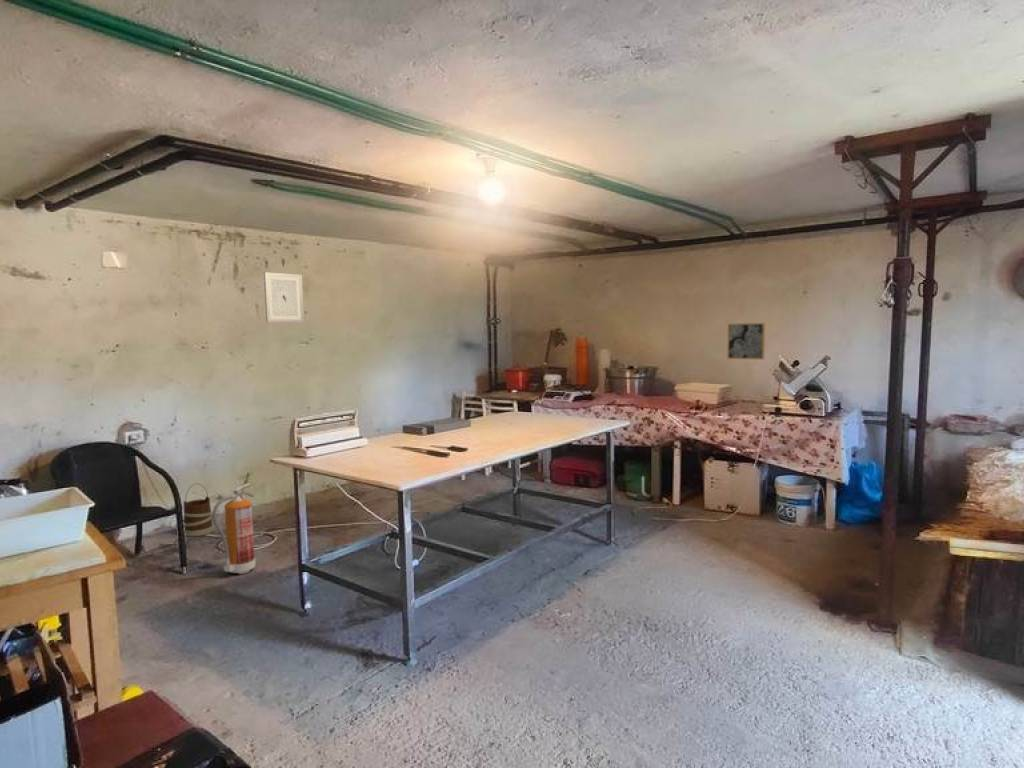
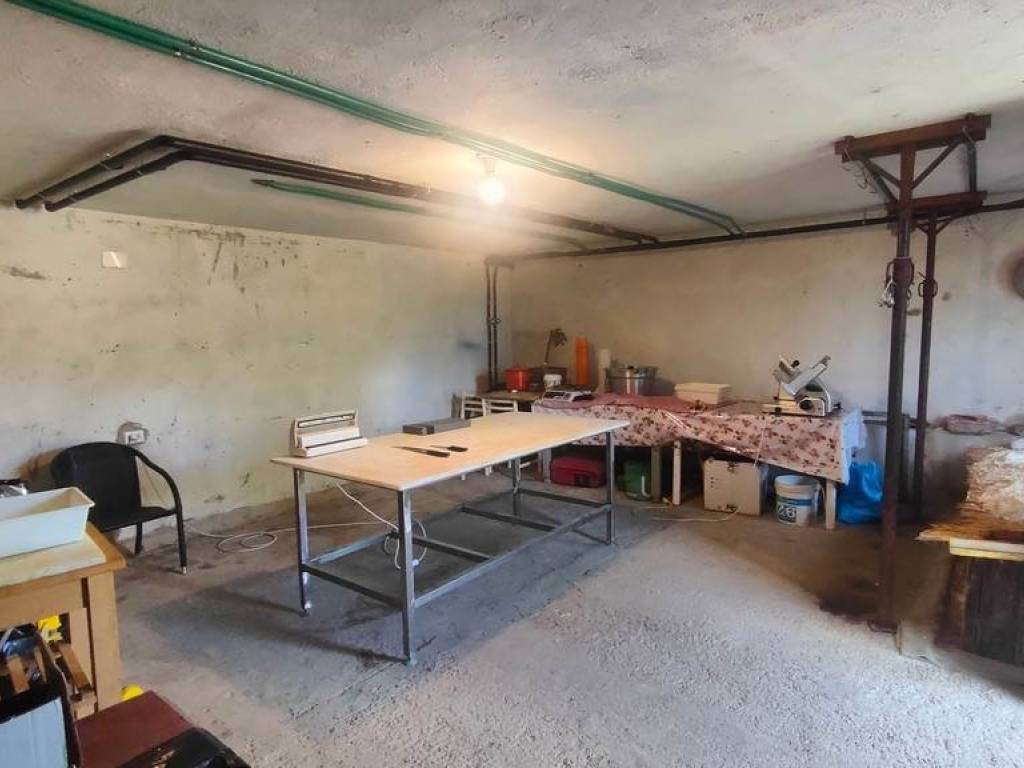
- wall art [263,271,305,323]
- wooden bucket [183,482,215,537]
- wall art [726,322,766,361]
- fire extinguisher [212,483,256,575]
